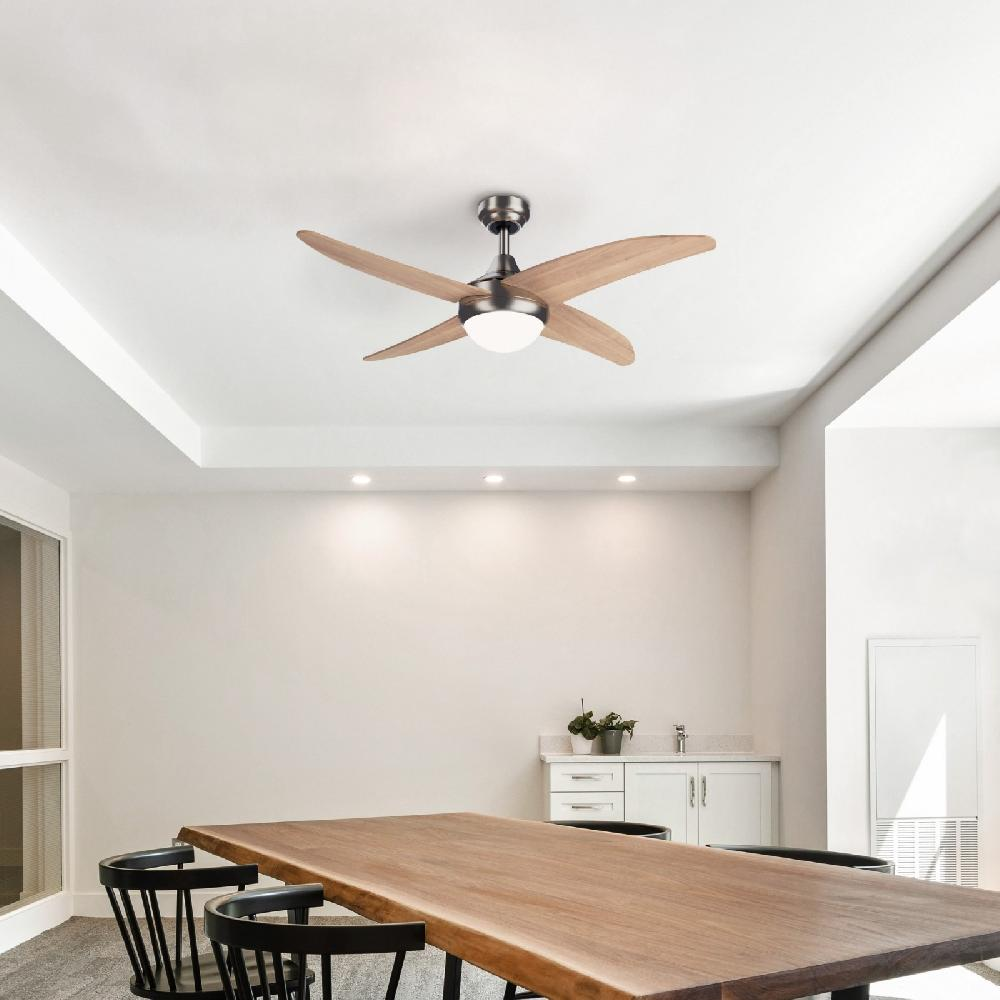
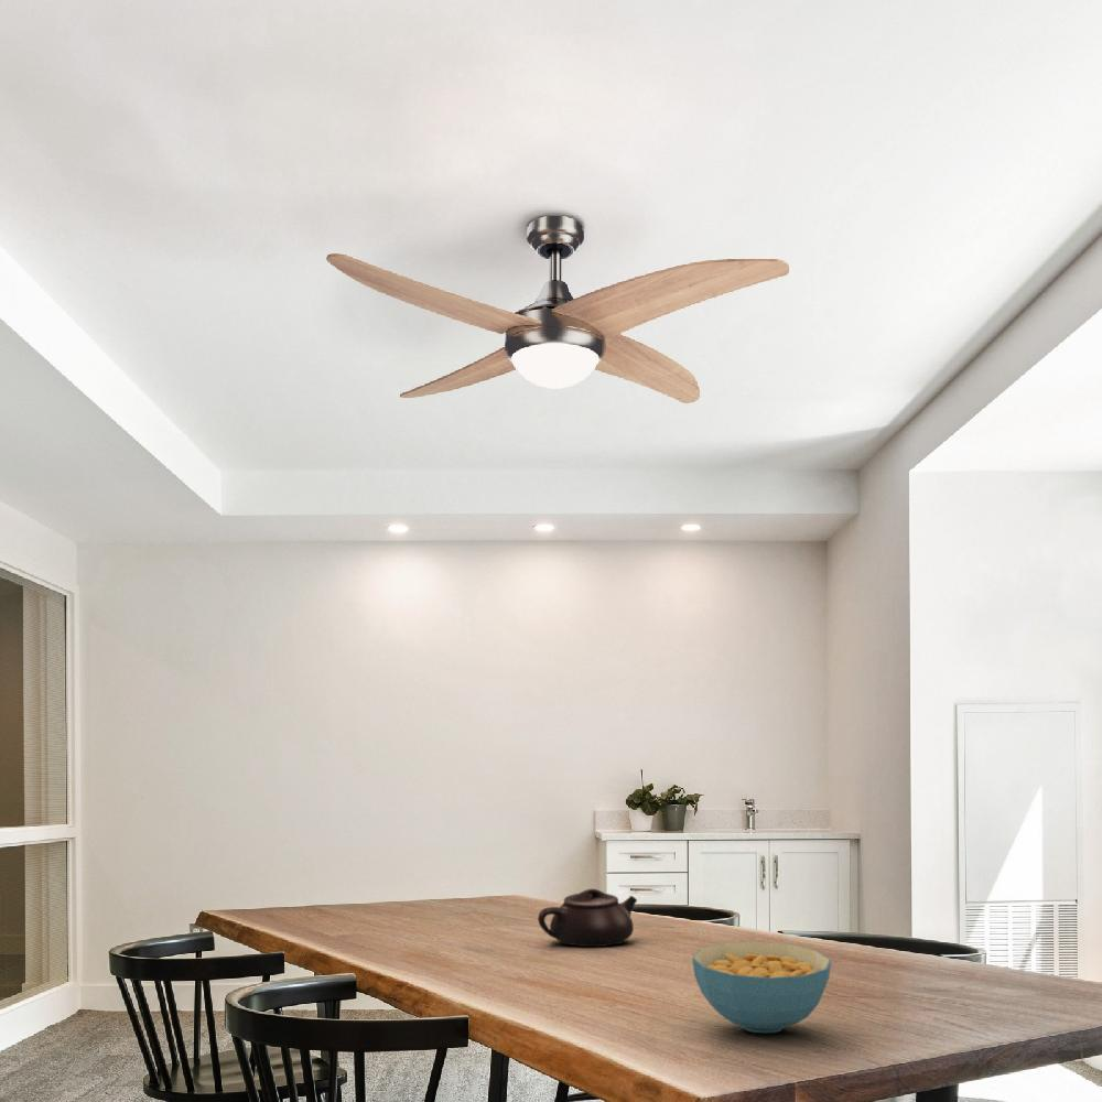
+ cereal bowl [691,940,832,1034]
+ teapot [537,888,638,948]
